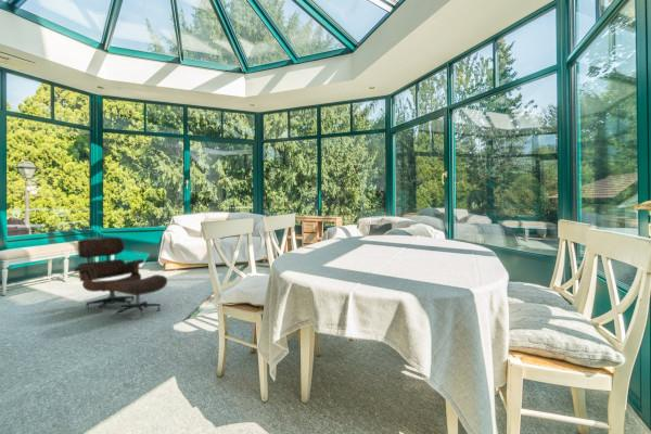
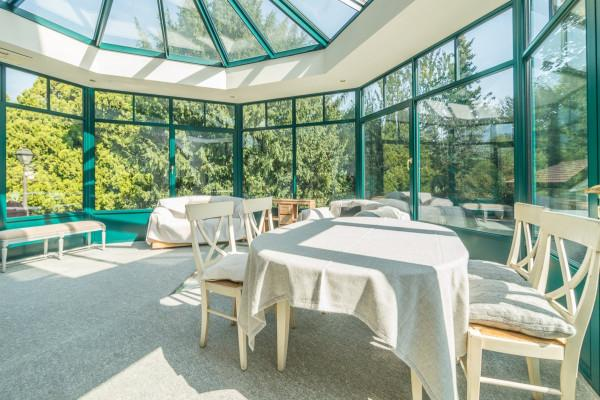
- lounge chair [73,237,168,319]
